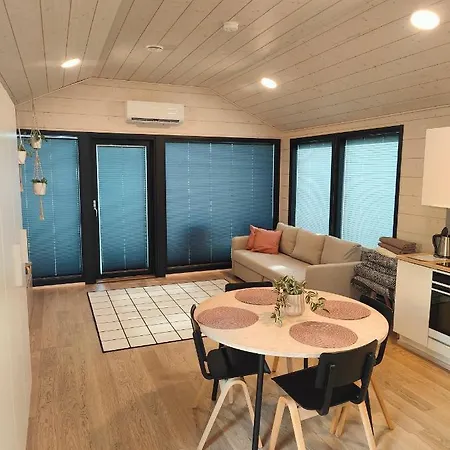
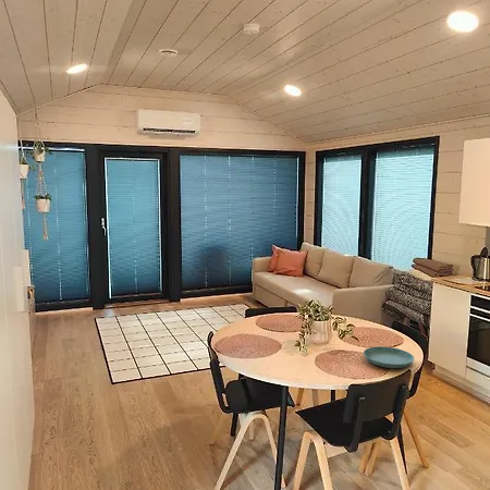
+ saucer [363,345,415,369]
